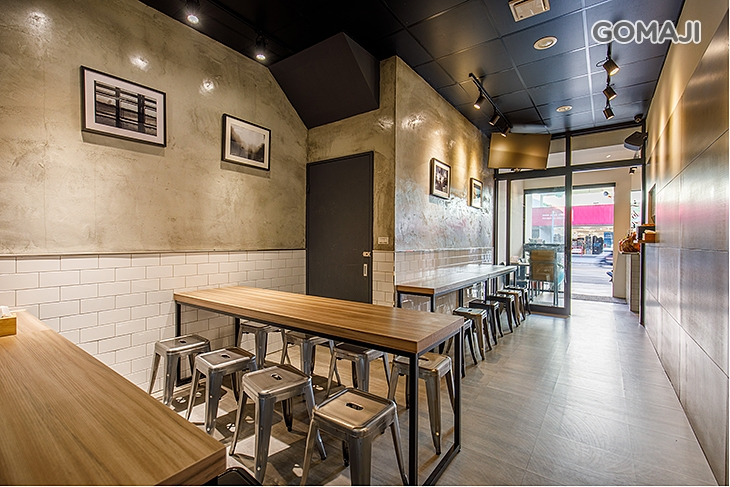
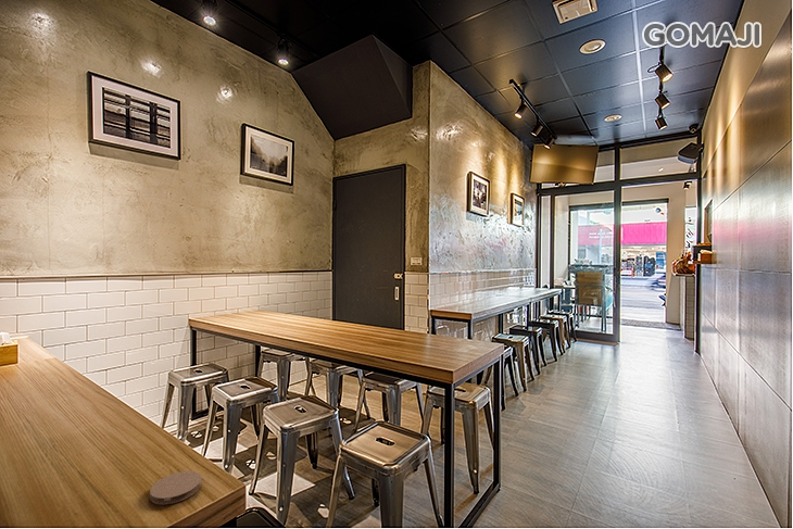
+ coaster [149,470,202,505]
